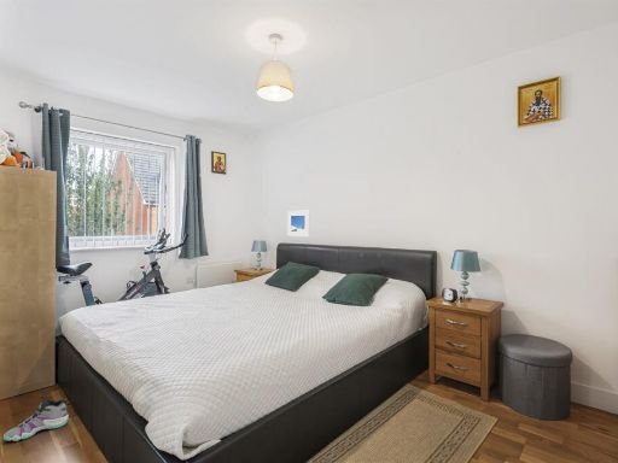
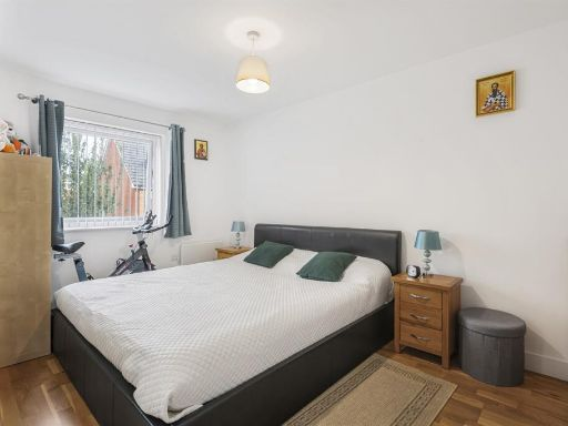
- sneaker [2,394,70,443]
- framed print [286,210,310,238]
